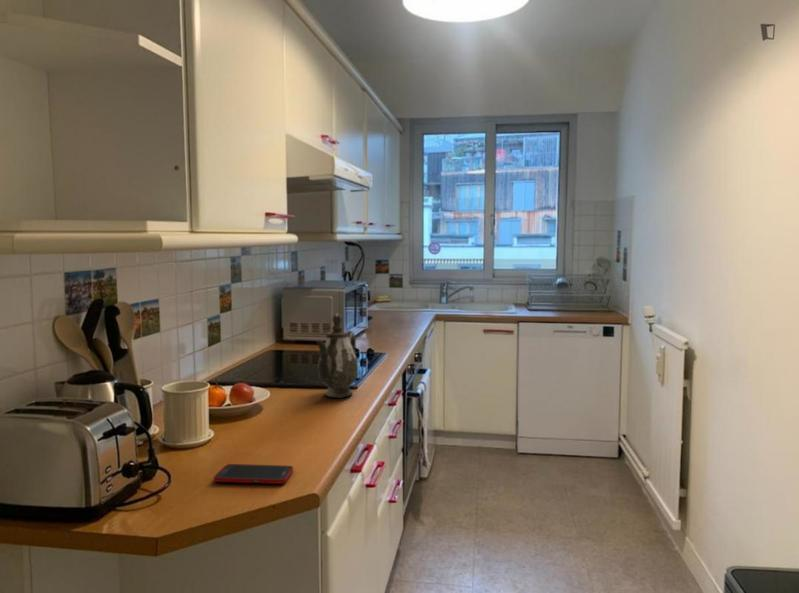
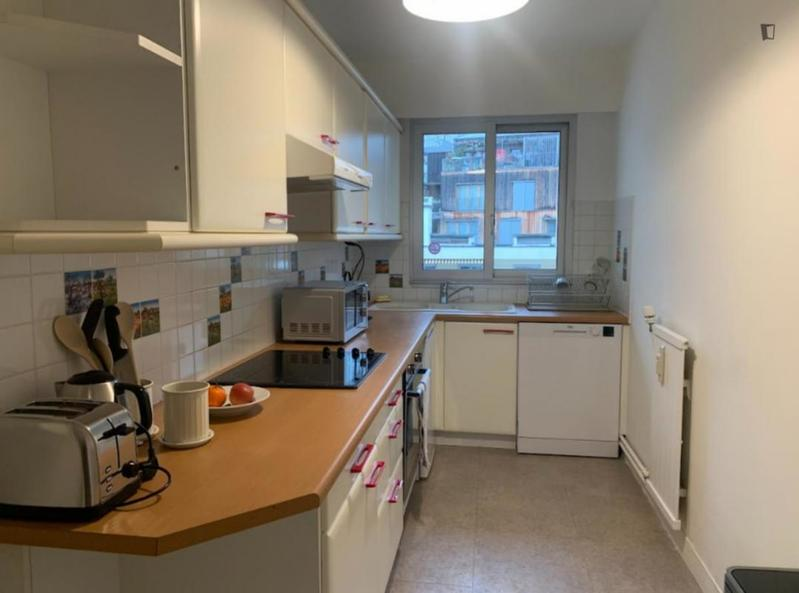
- teapot [316,312,359,398]
- cell phone [213,463,294,485]
